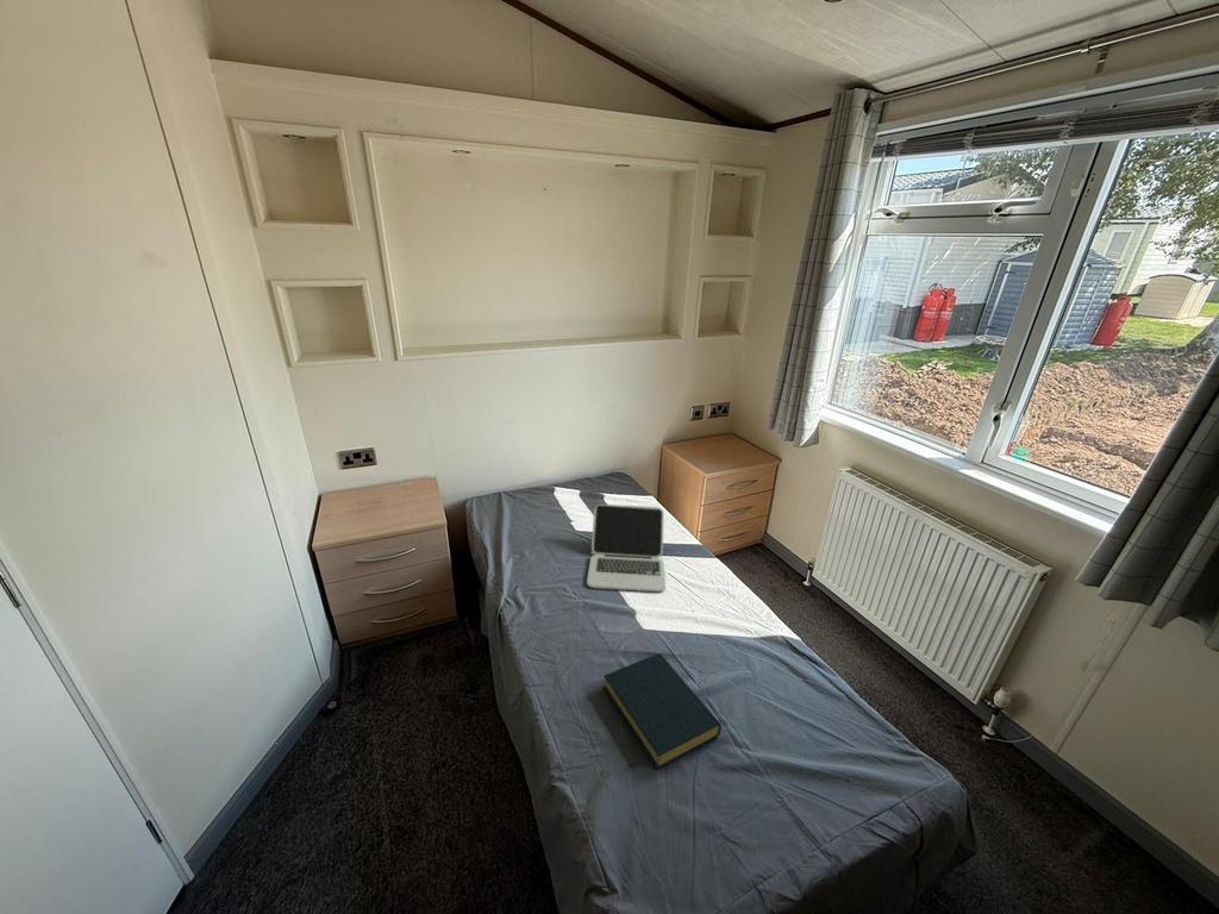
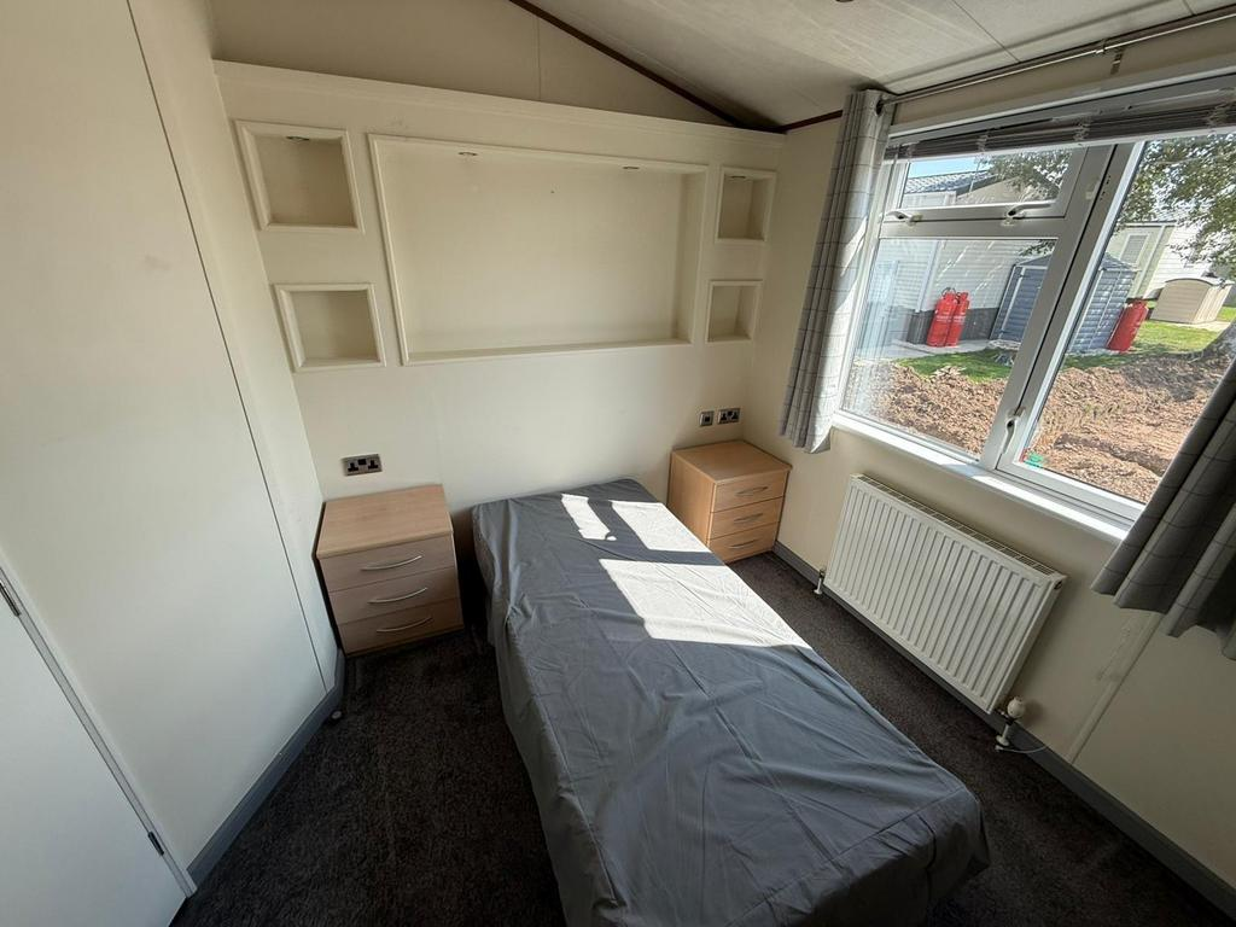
- laptop [586,503,667,593]
- hardback book [602,652,723,770]
